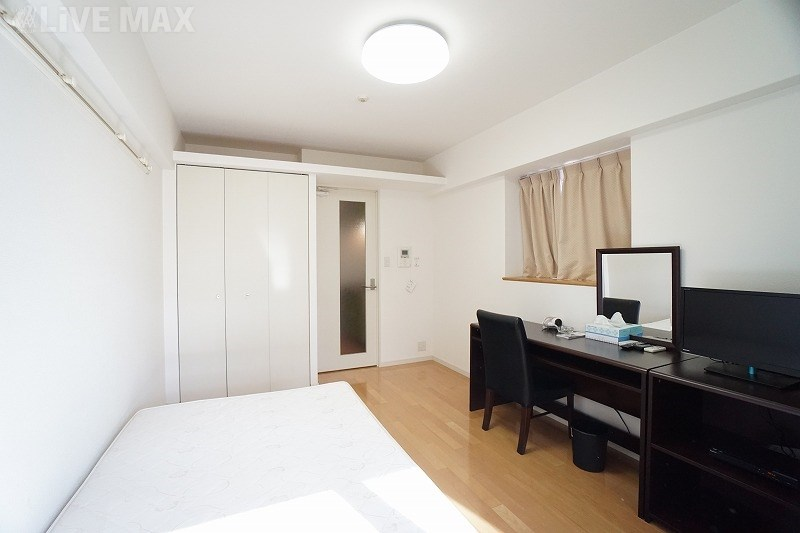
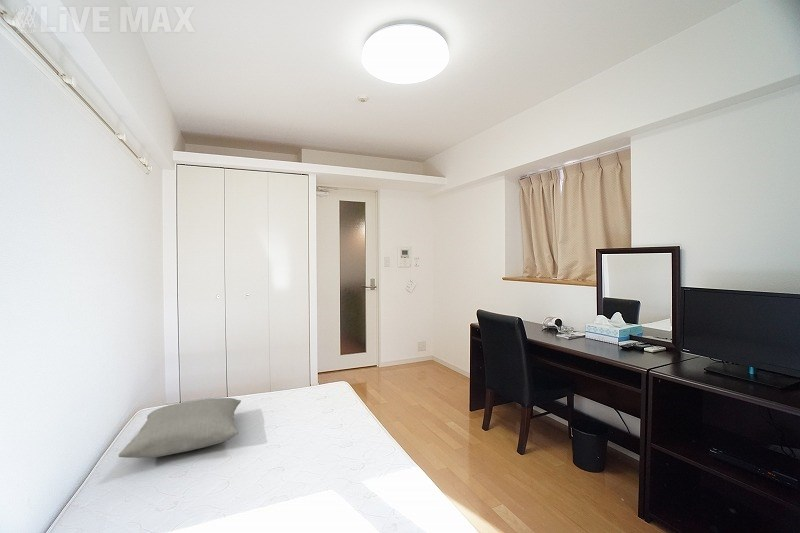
+ pillow [117,397,242,459]
